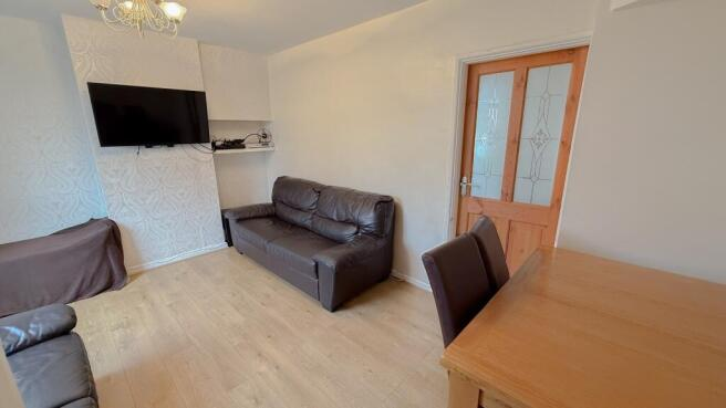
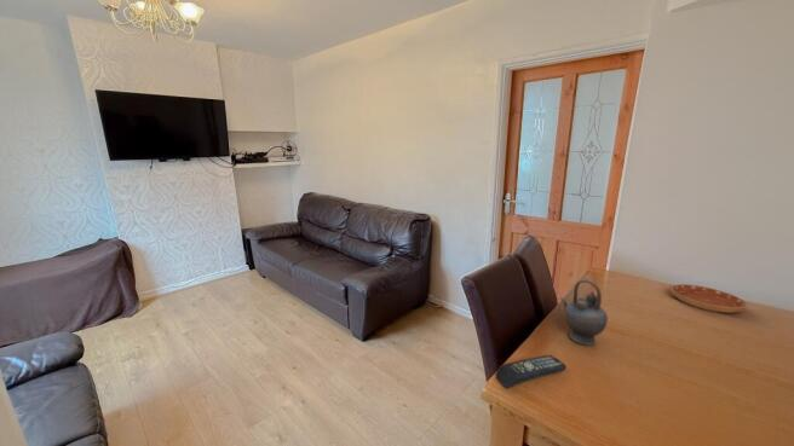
+ remote control [495,354,568,389]
+ teapot [558,278,609,347]
+ saucer [669,283,748,314]
